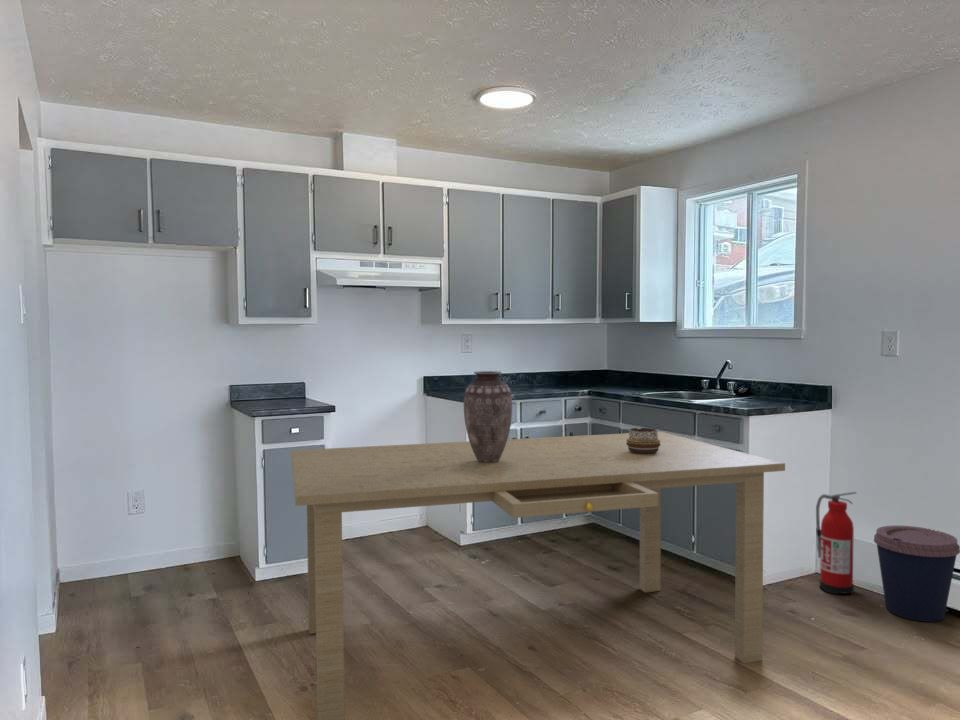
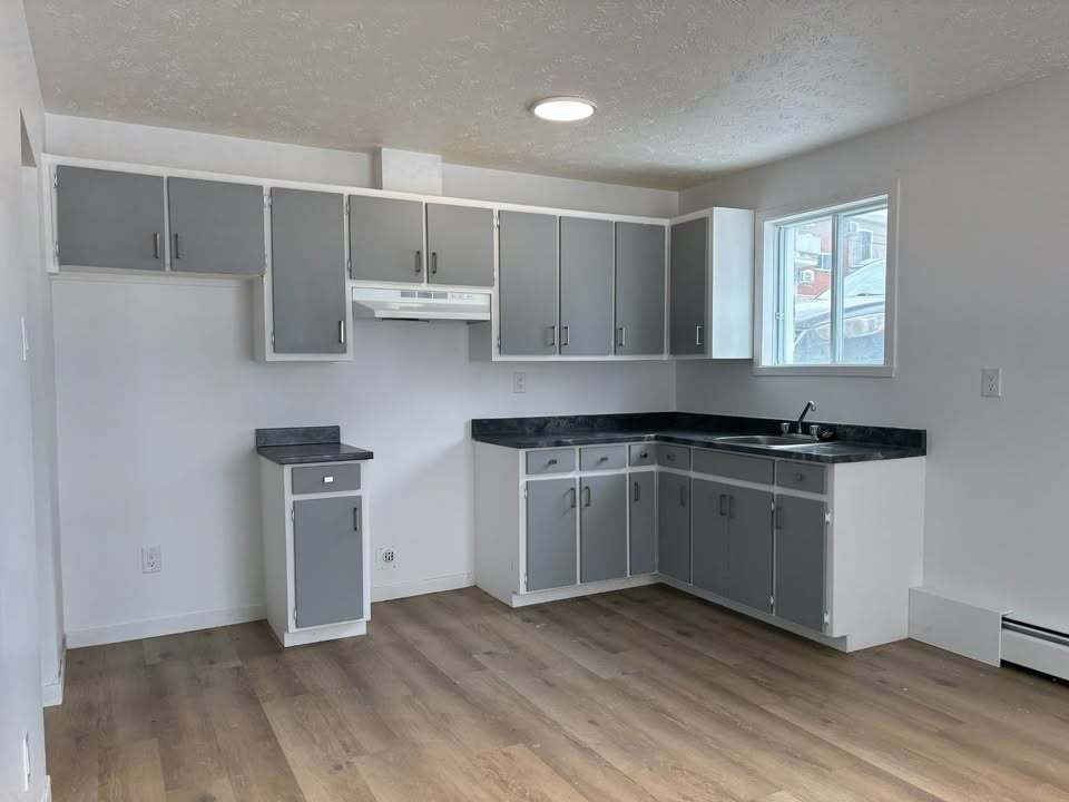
- dining table [290,431,786,720]
- coffee cup [873,524,960,623]
- vase [463,370,513,463]
- decorative bowl [626,427,661,454]
- fire extinguisher [815,491,857,596]
